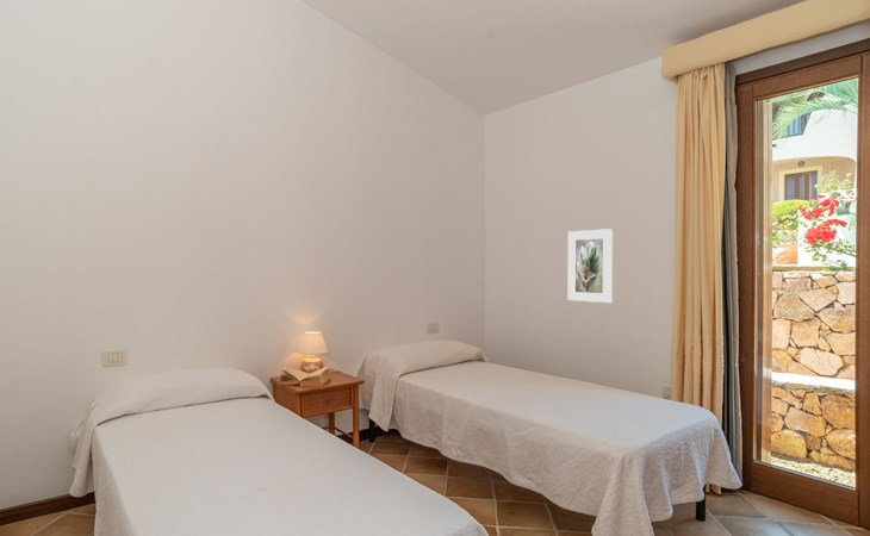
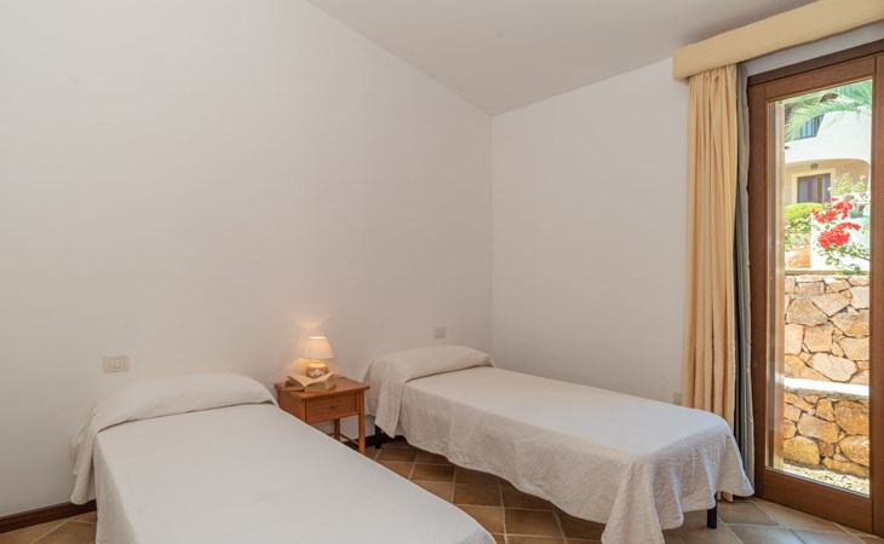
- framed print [567,228,614,304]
